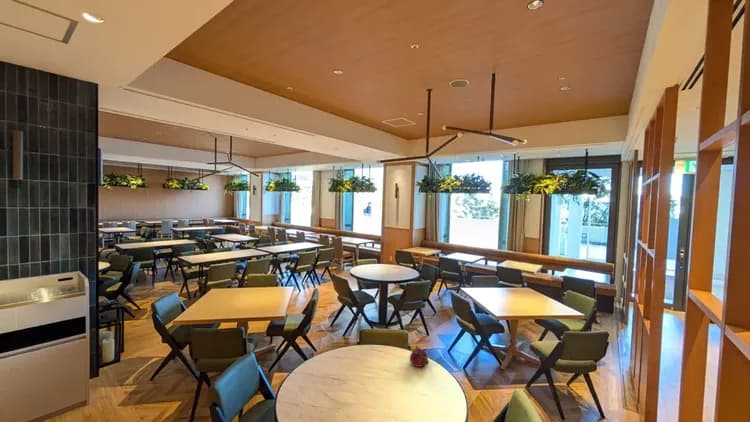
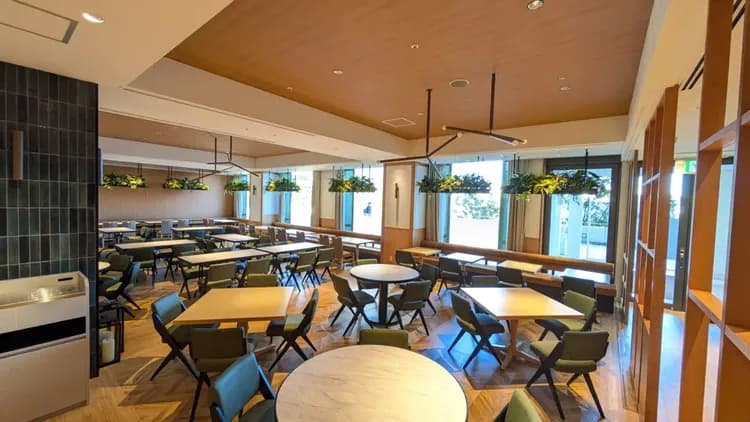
- teapot [408,344,430,368]
